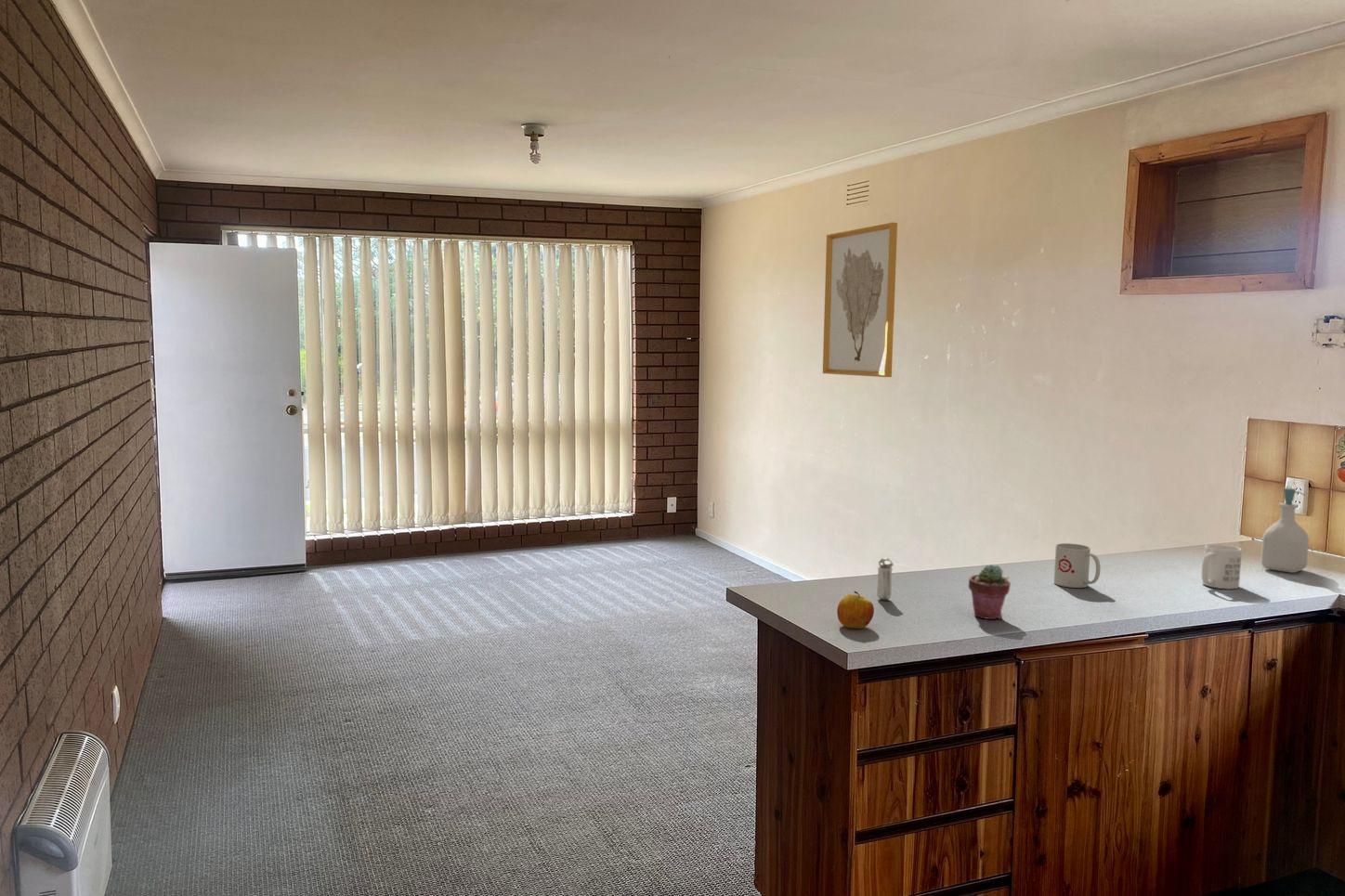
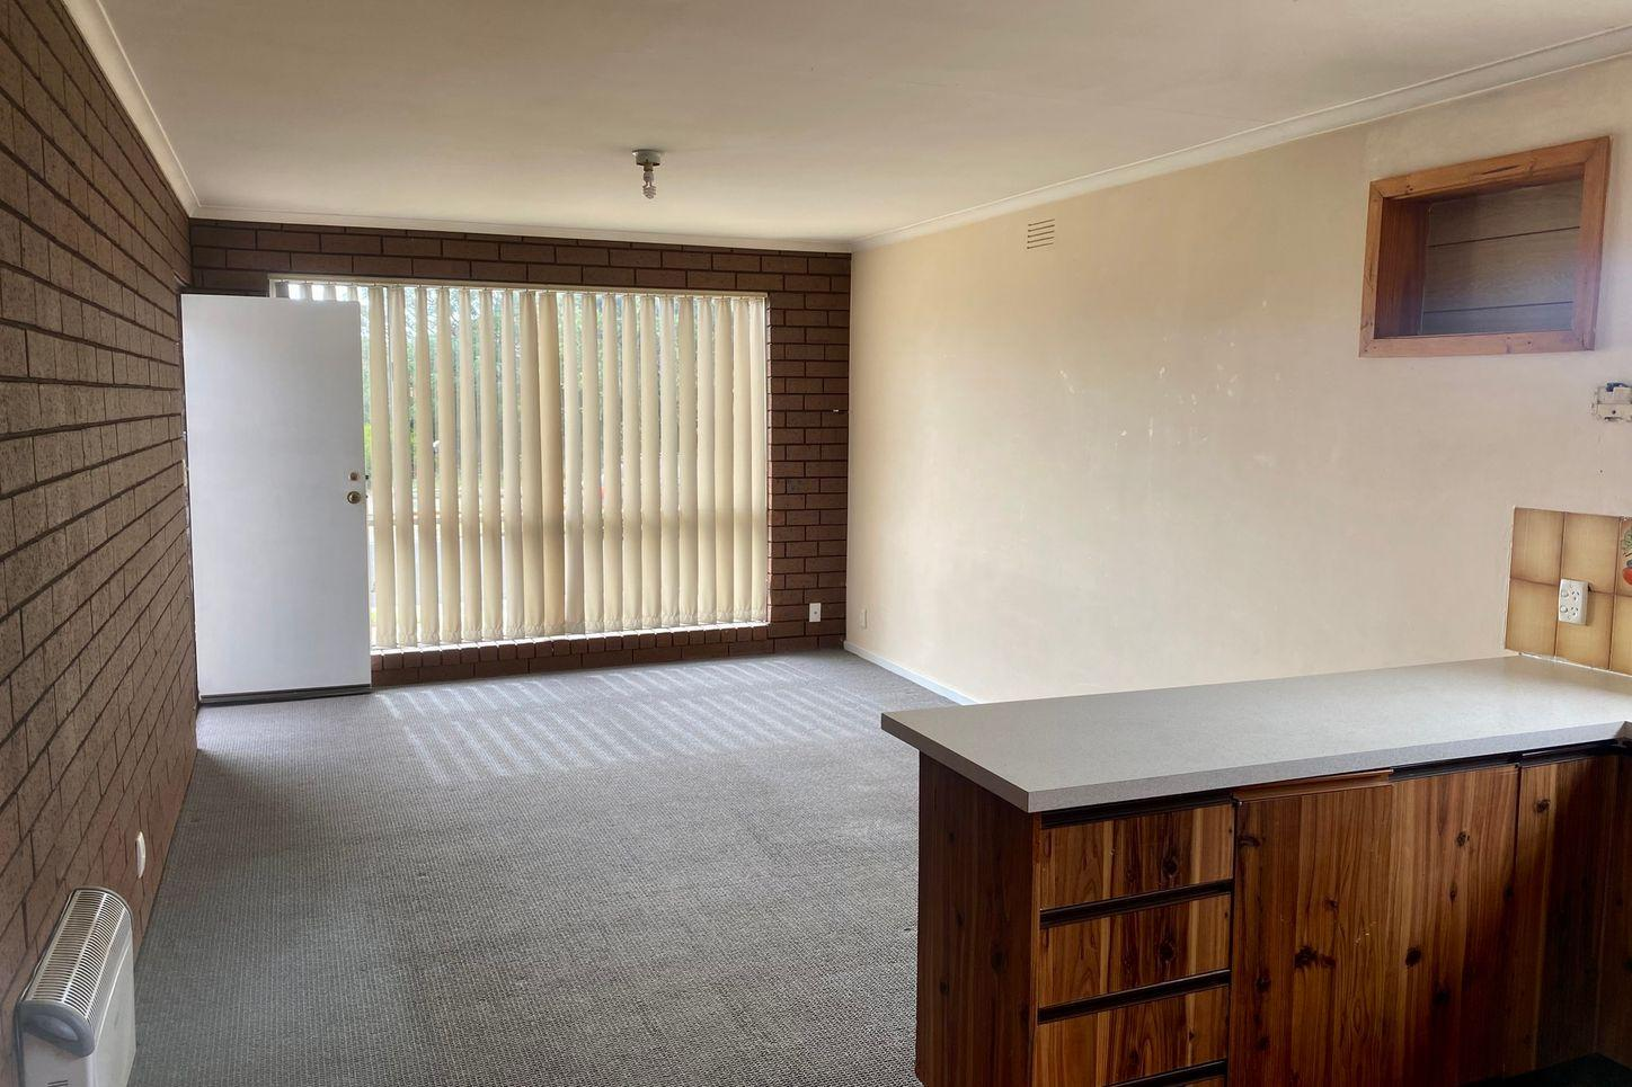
- apple [836,591,875,630]
- potted succulent [967,564,1012,620]
- mug [1053,542,1102,589]
- shaker [876,557,894,601]
- soap bottle [1260,487,1310,574]
- wall art [822,221,898,378]
- mug [1201,543,1243,590]
